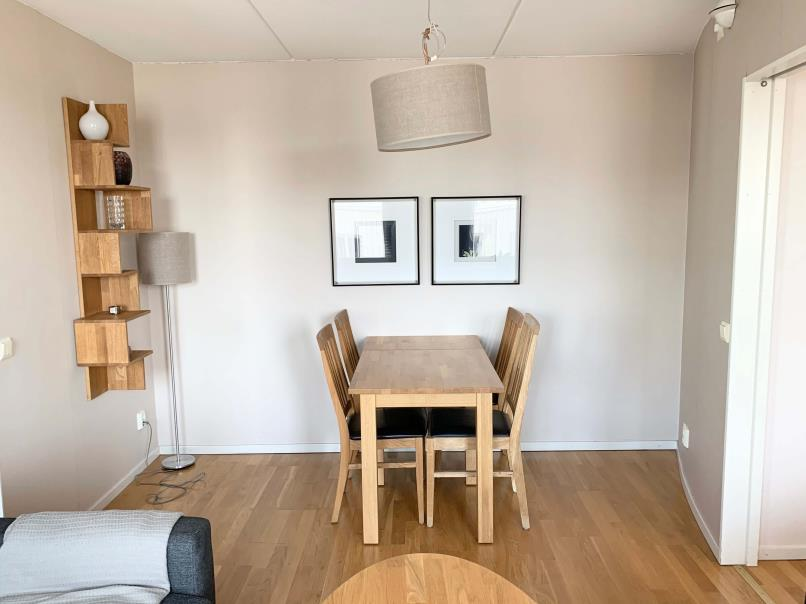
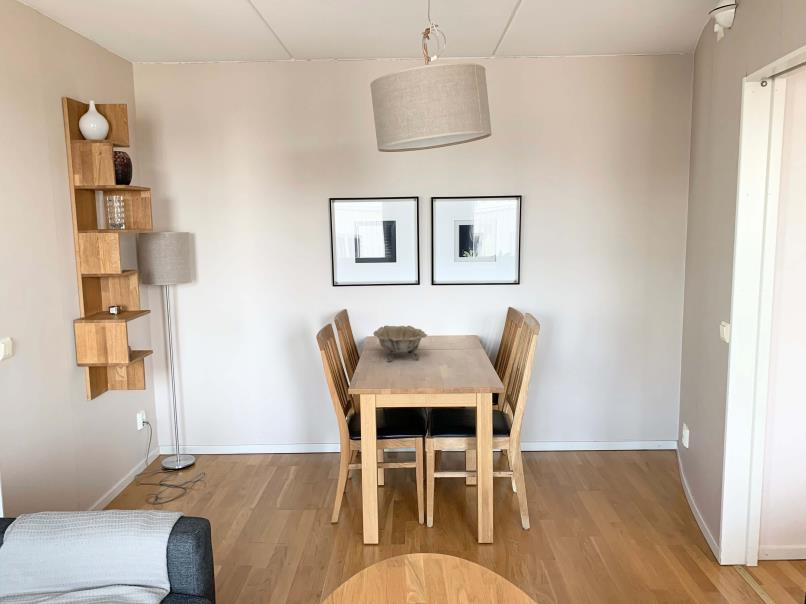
+ decorative bowl [372,325,428,362]
